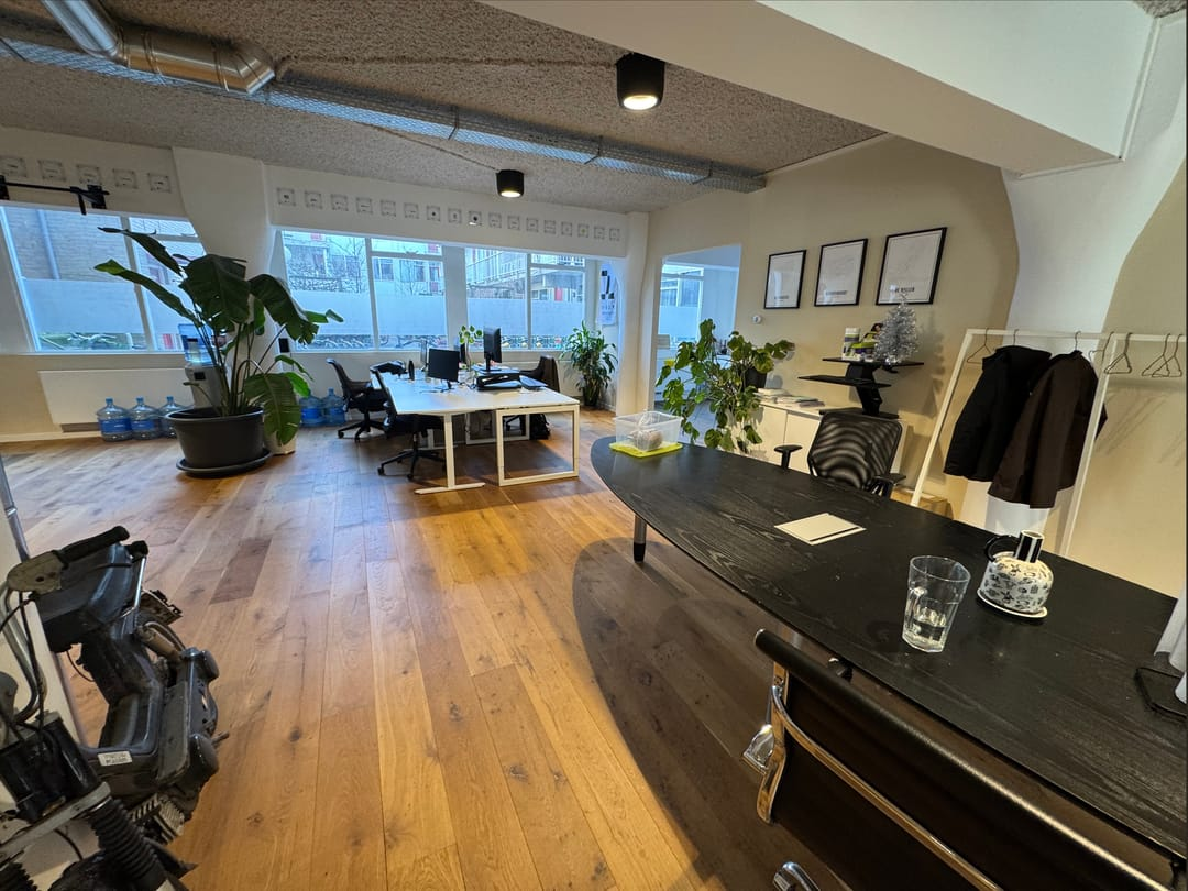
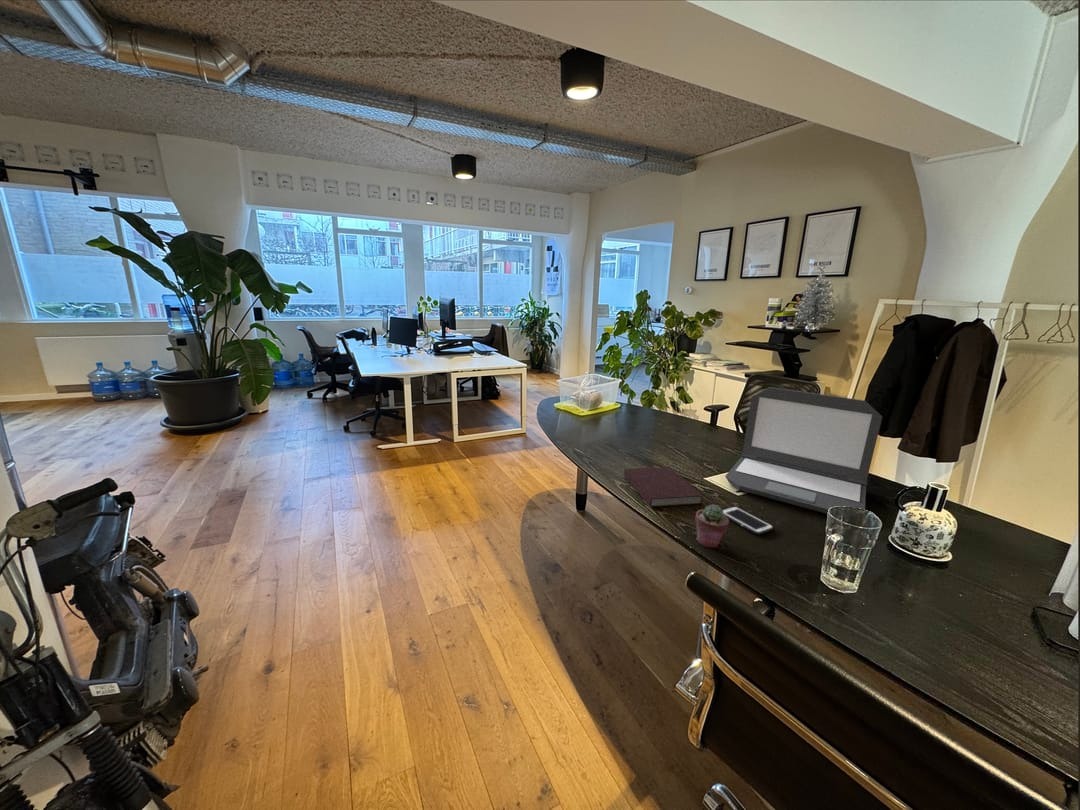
+ cell phone [722,506,774,535]
+ potted succulent [694,504,730,549]
+ laptop [724,386,883,515]
+ notebook [623,466,703,508]
